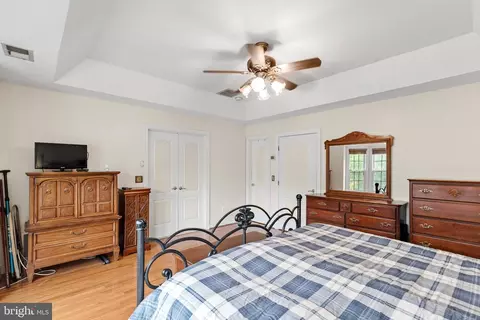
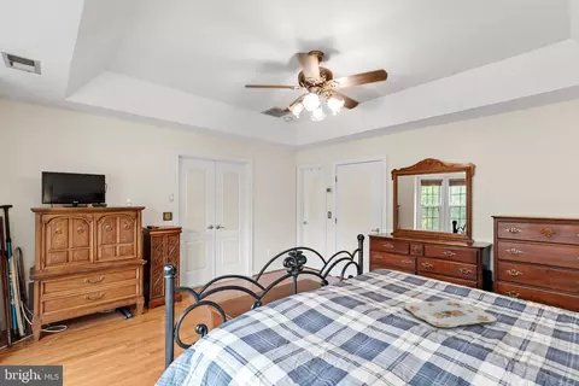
+ serving tray [404,298,498,328]
